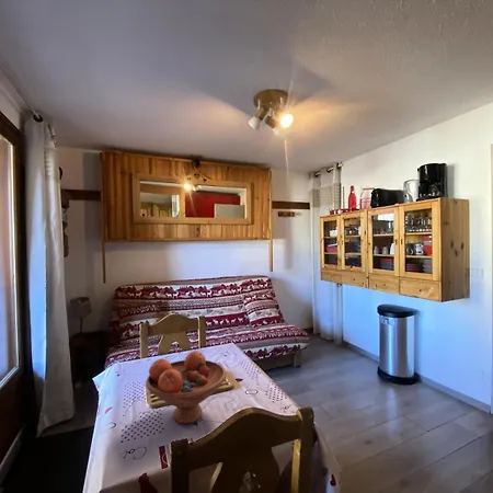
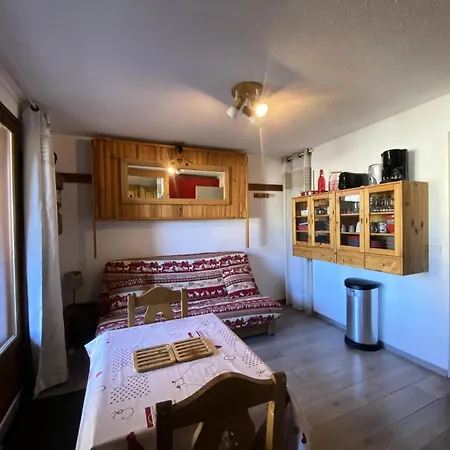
- fruit bowl [145,351,227,425]
